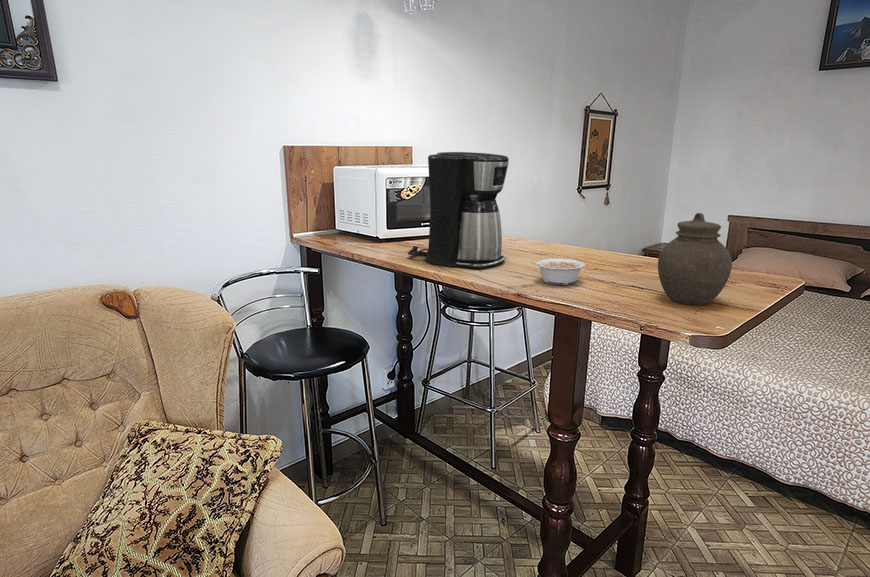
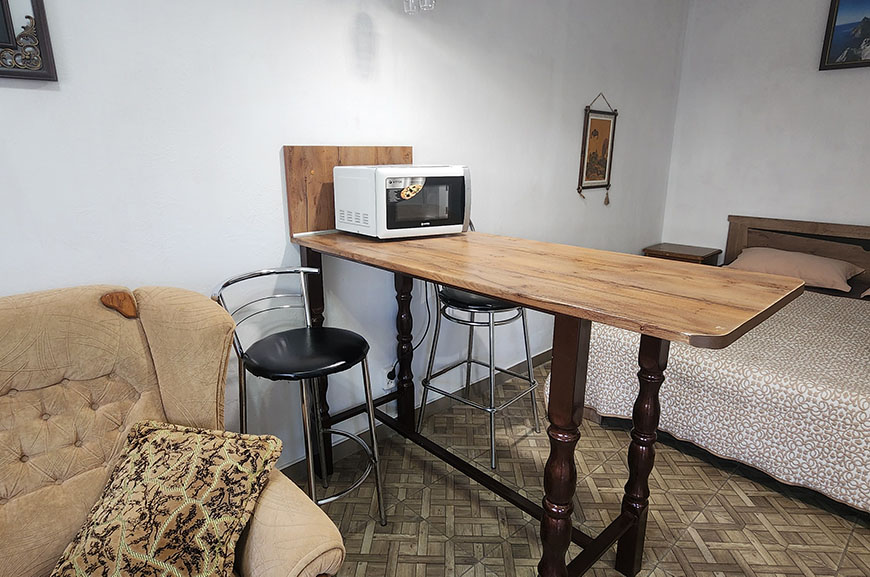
- legume [529,257,586,286]
- jar [657,212,733,306]
- coffee maker [407,151,510,270]
